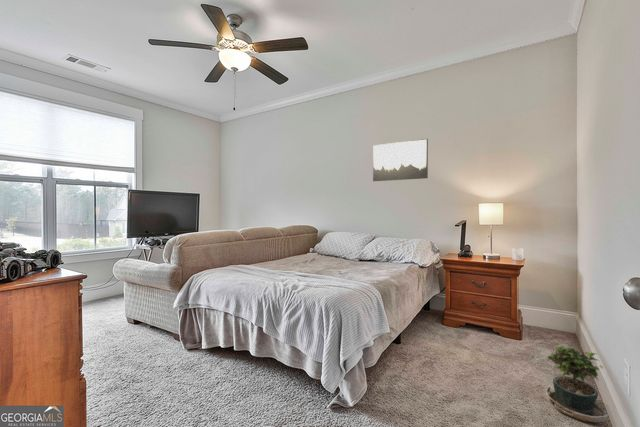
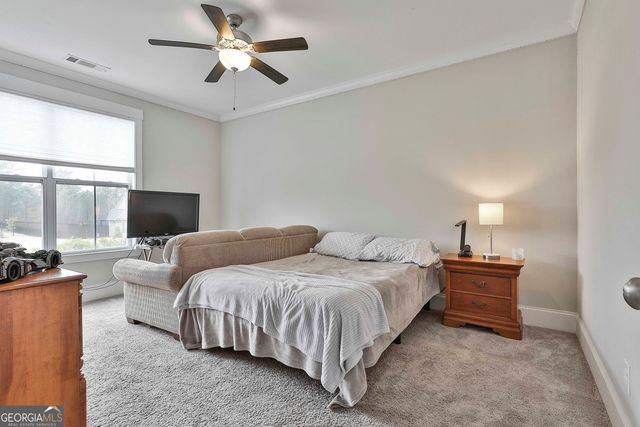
- wall art [372,138,429,182]
- potted plant [535,344,610,424]
